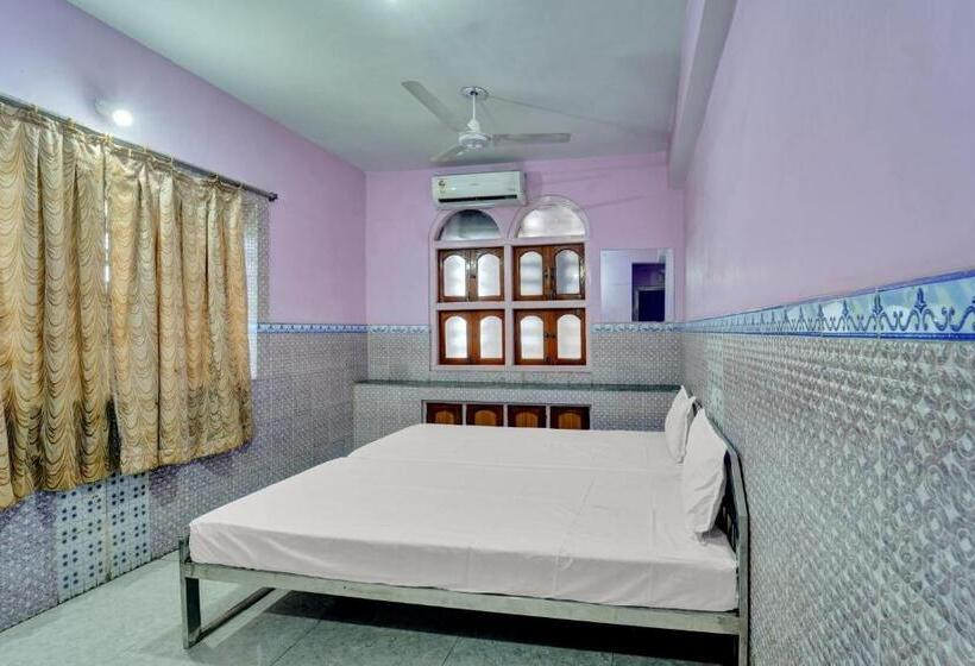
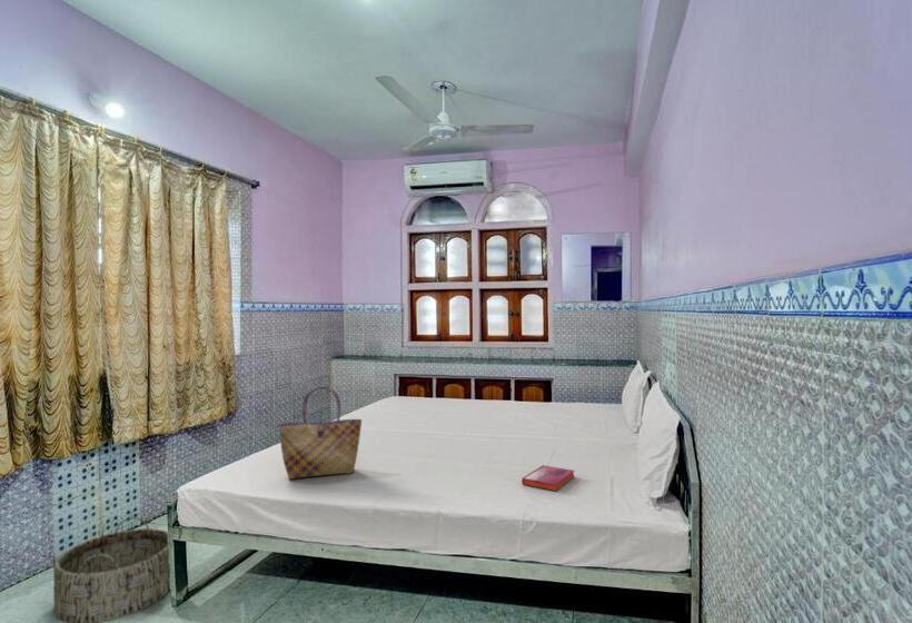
+ tote bag [278,386,363,481]
+ hardback book [521,464,575,492]
+ basket [52,516,171,623]
